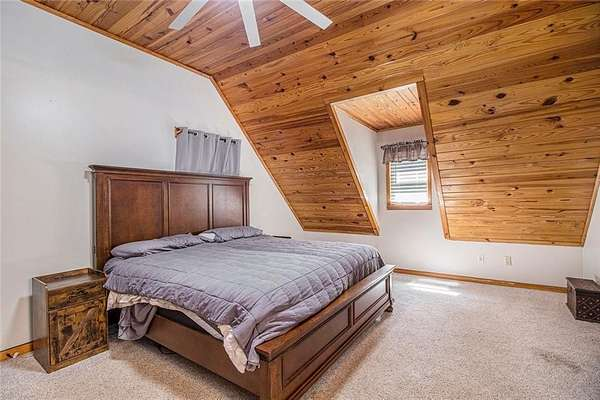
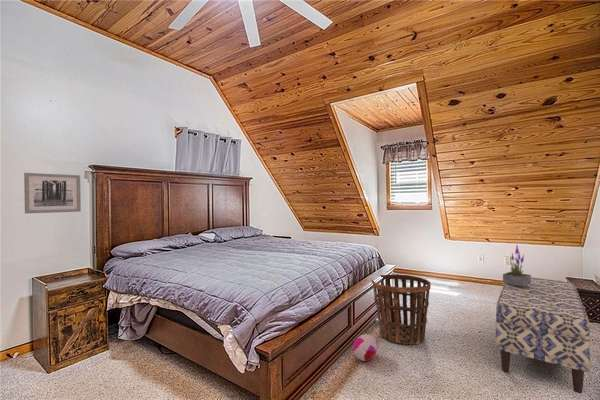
+ basket [371,273,432,345]
+ bench [495,276,591,394]
+ wall art [23,172,82,214]
+ plush toy [352,333,379,362]
+ potted plant [502,243,532,288]
